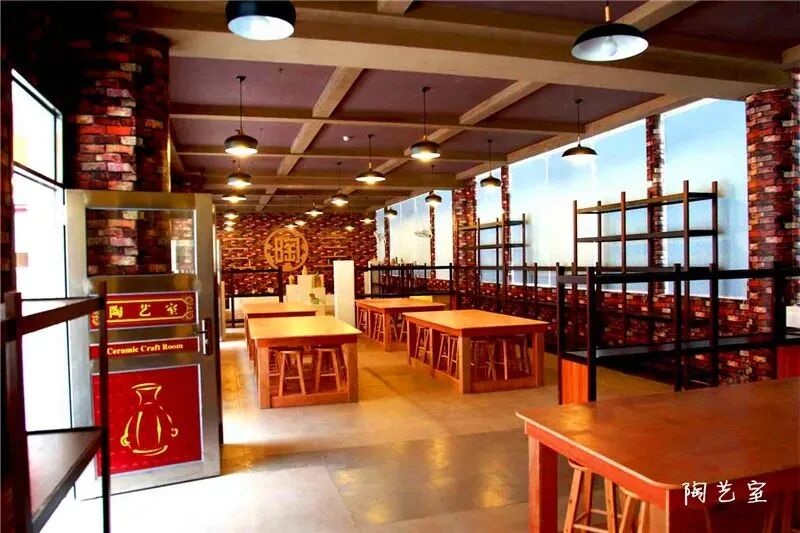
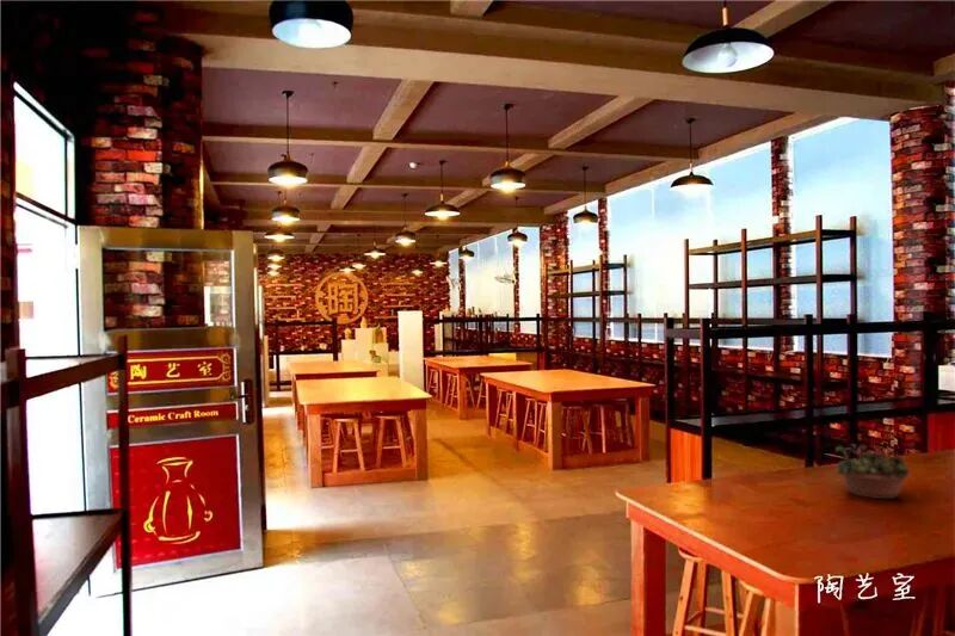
+ succulent planter [828,443,912,500]
